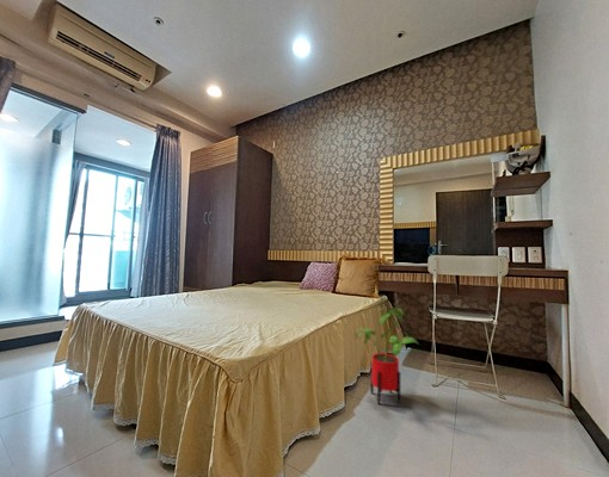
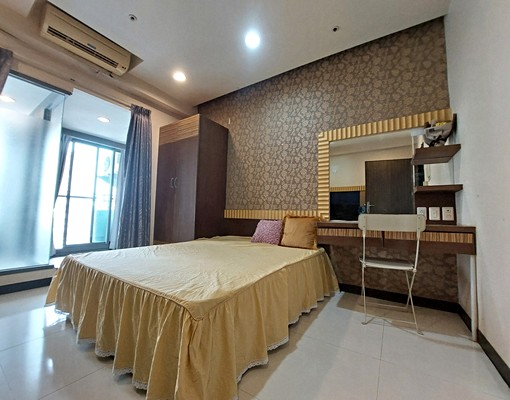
- house plant [355,306,419,405]
